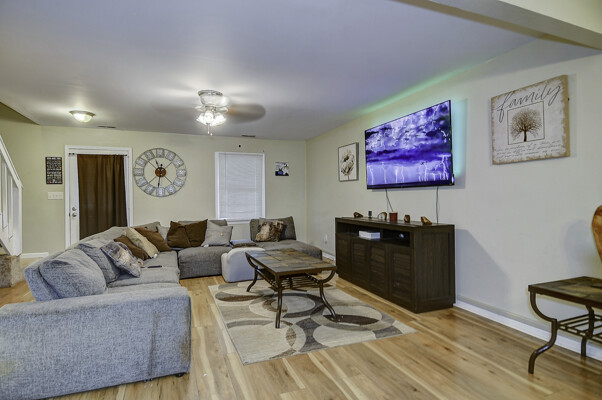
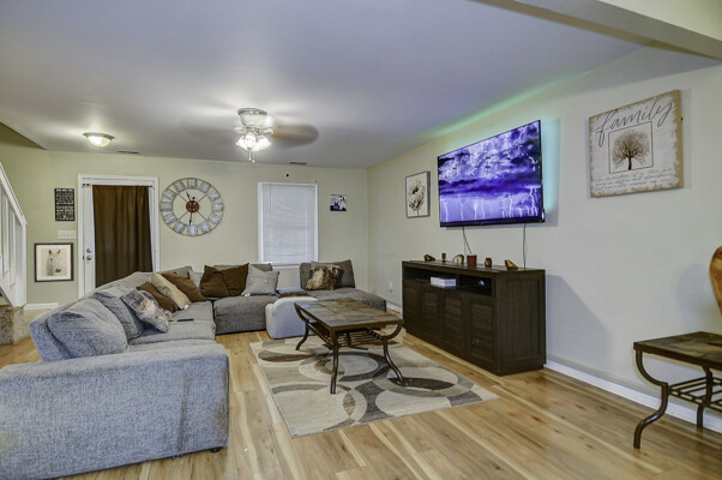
+ wall art [32,241,76,283]
